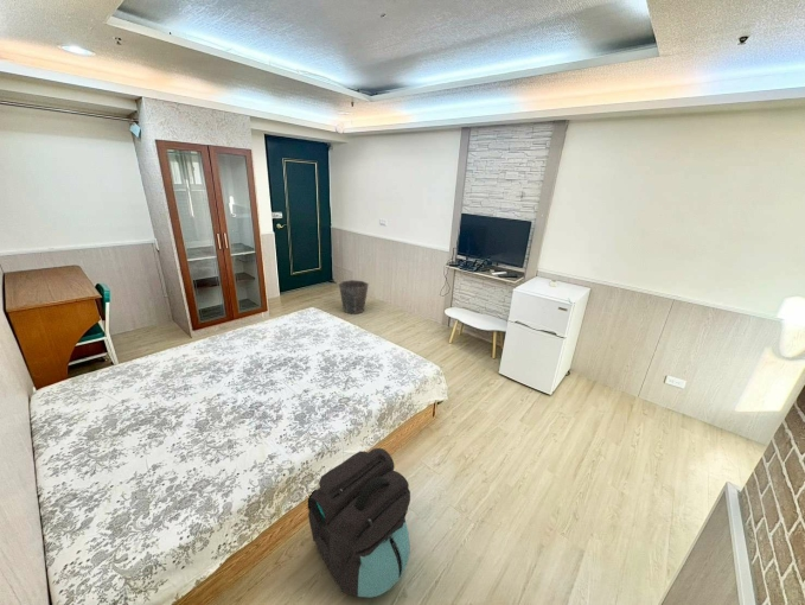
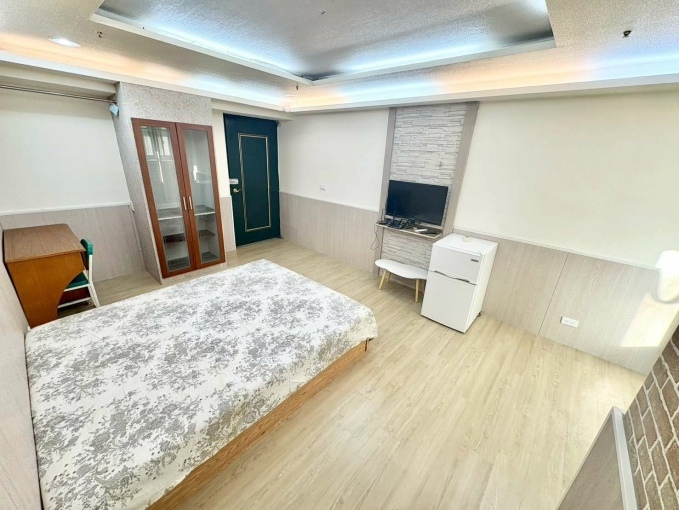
- backpack [307,447,411,599]
- waste bin [338,279,370,316]
